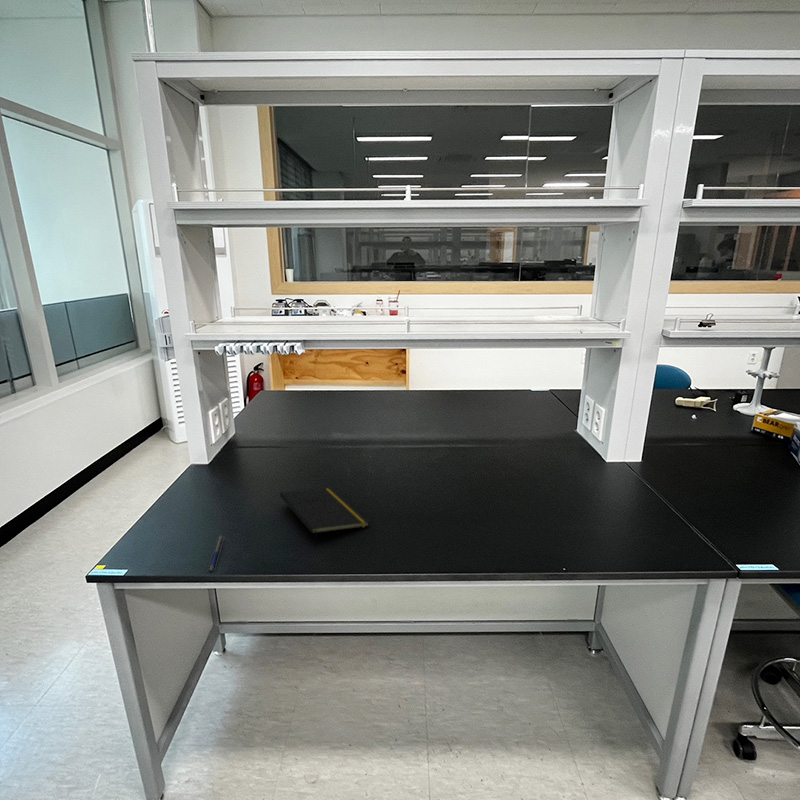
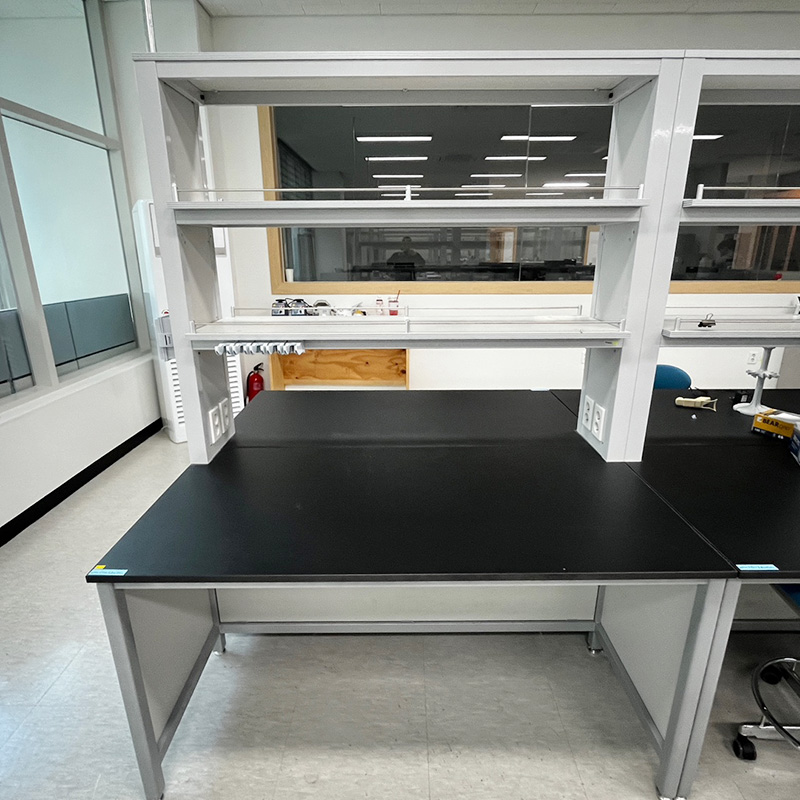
- pen [206,535,225,573]
- notepad [279,487,370,547]
